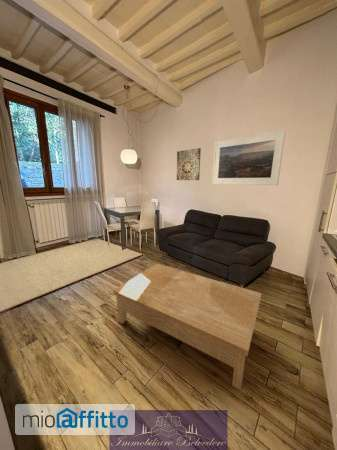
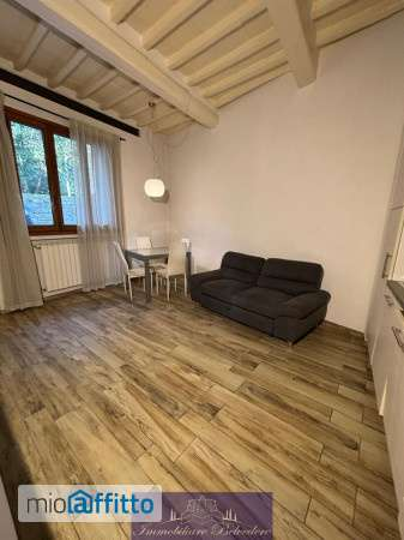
- wall art [176,147,202,181]
- coffee table [112,262,262,391]
- rug [0,238,143,313]
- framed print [211,129,286,186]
